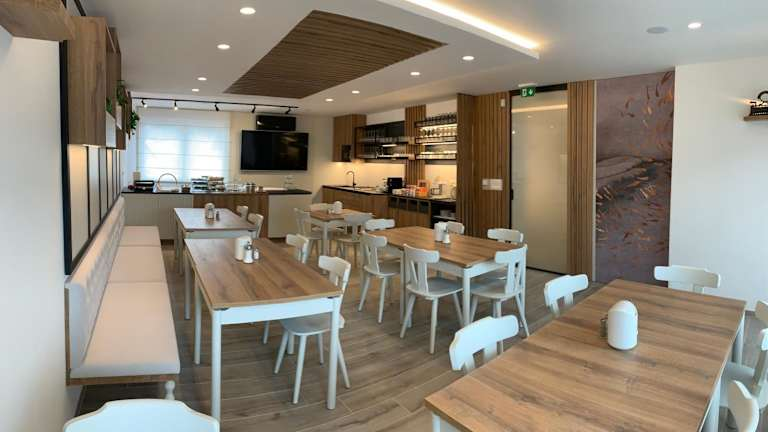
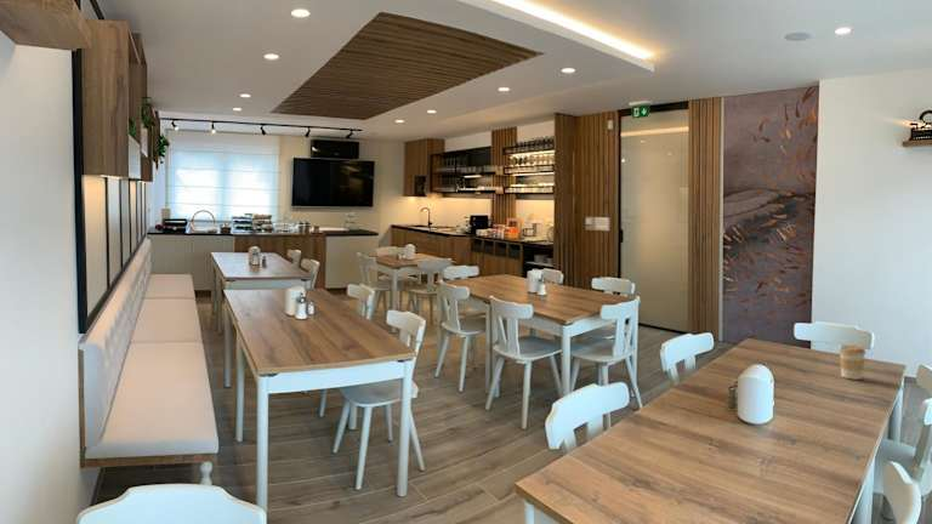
+ coffee cup [837,344,866,381]
